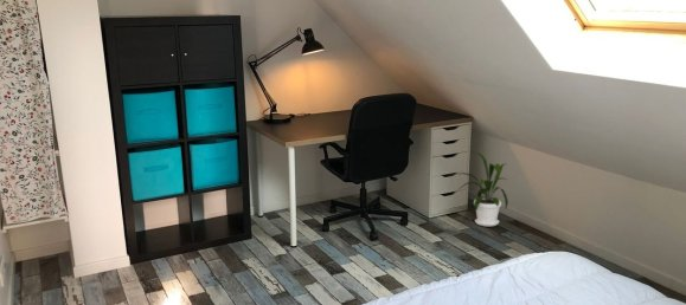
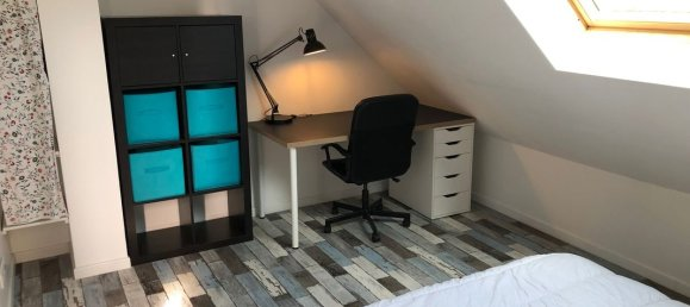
- house plant [447,150,509,227]
